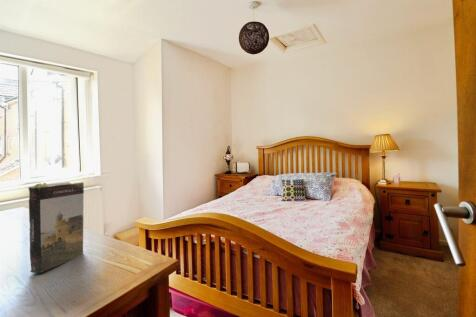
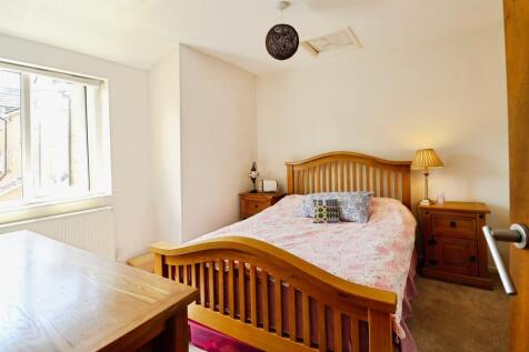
- book [27,181,85,274]
